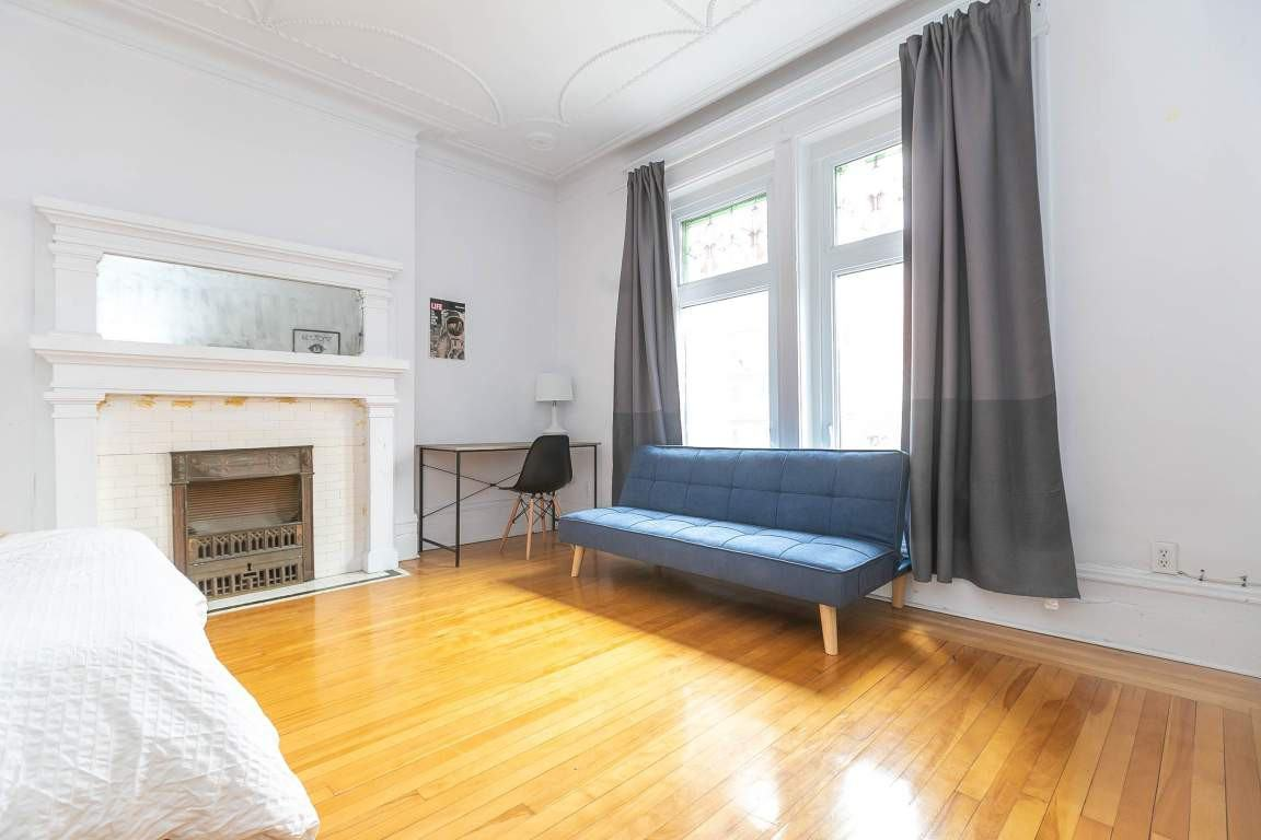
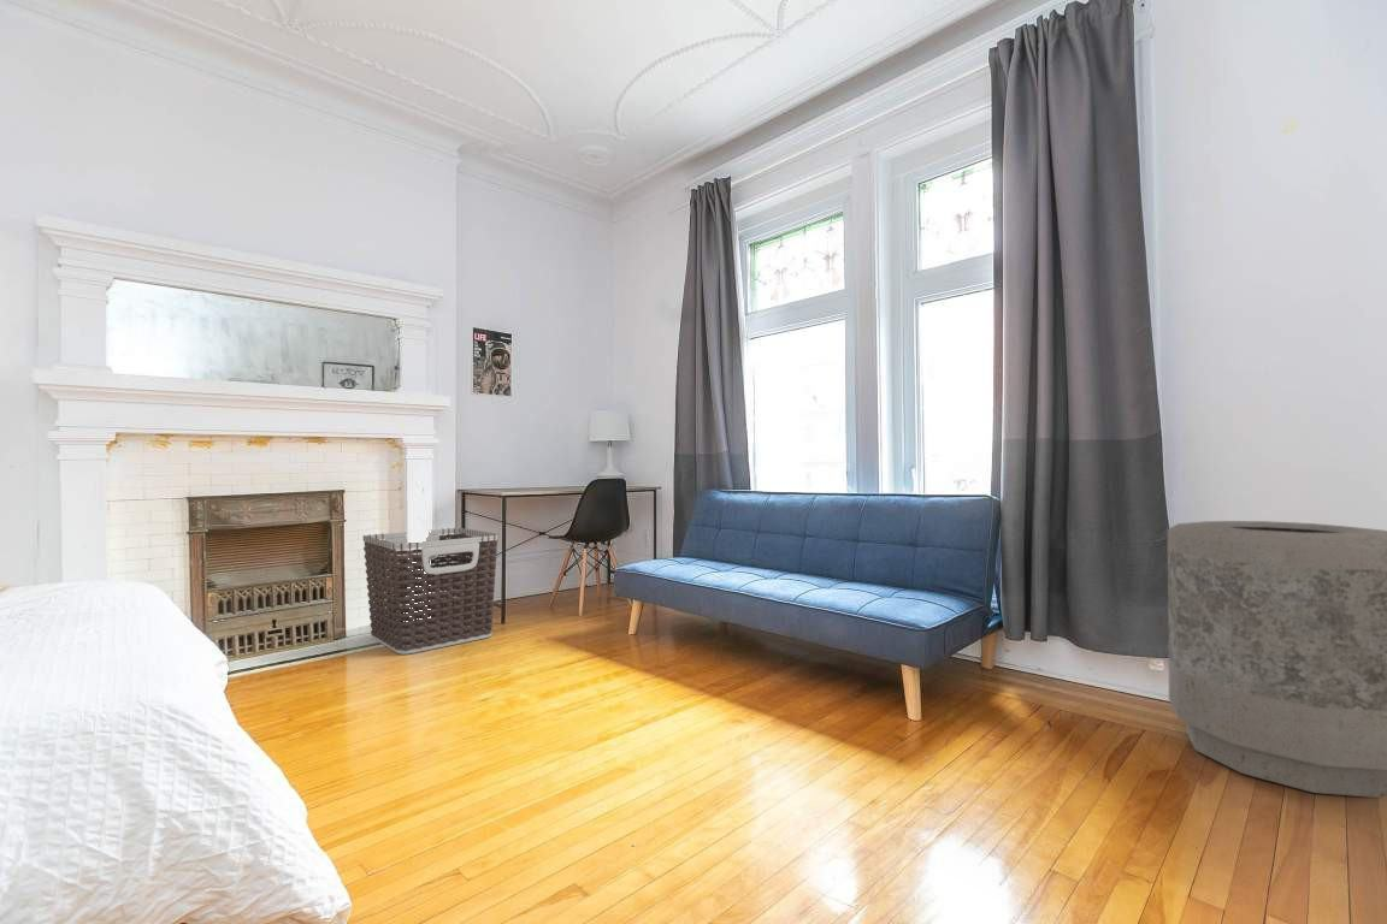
+ trash can [1167,520,1387,799]
+ clothes hamper [362,527,500,656]
